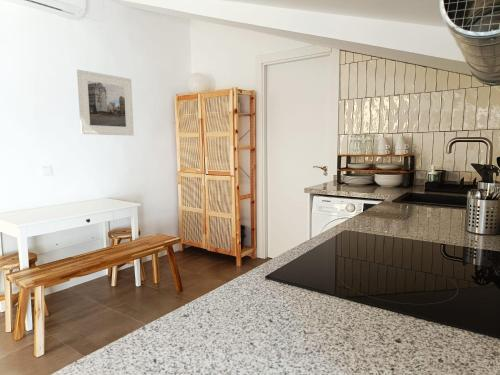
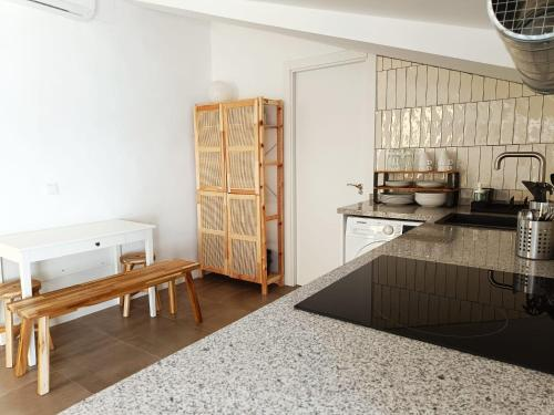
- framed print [76,69,135,136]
